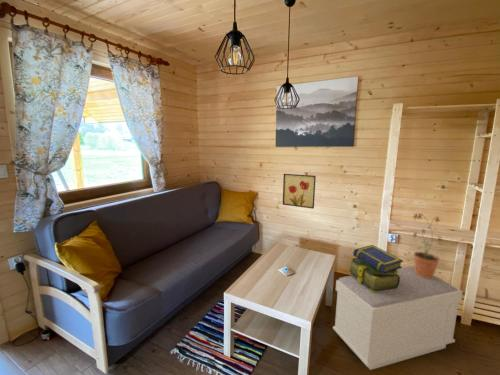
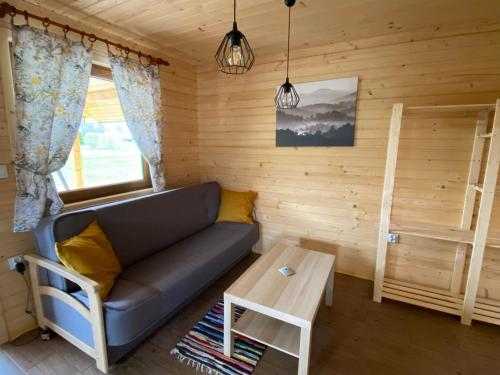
- potted plant [411,212,445,278]
- bench [332,265,464,371]
- wall art [282,173,317,210]
- stack of books [347,244,404,293]
